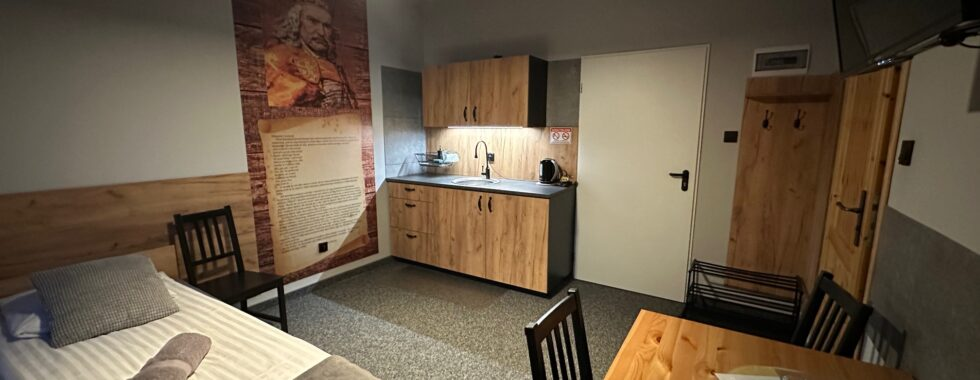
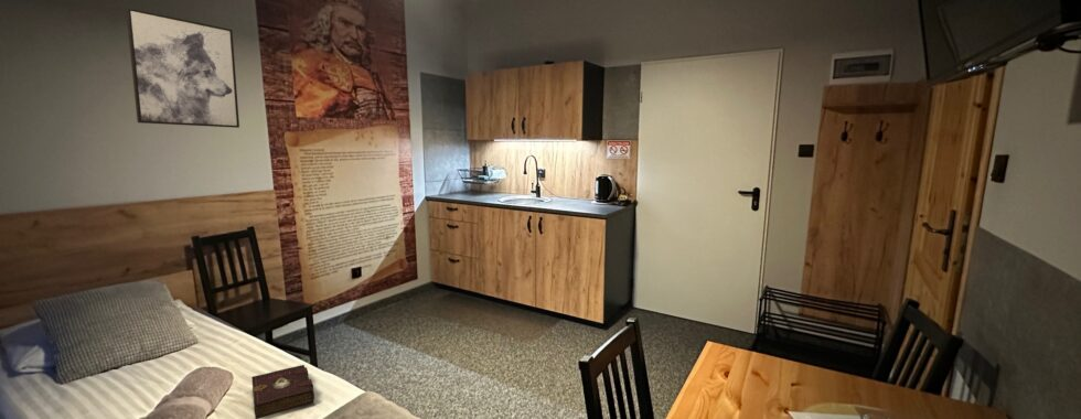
+ wall art [125,7,240,129]
+ book [250,364,315,419]
